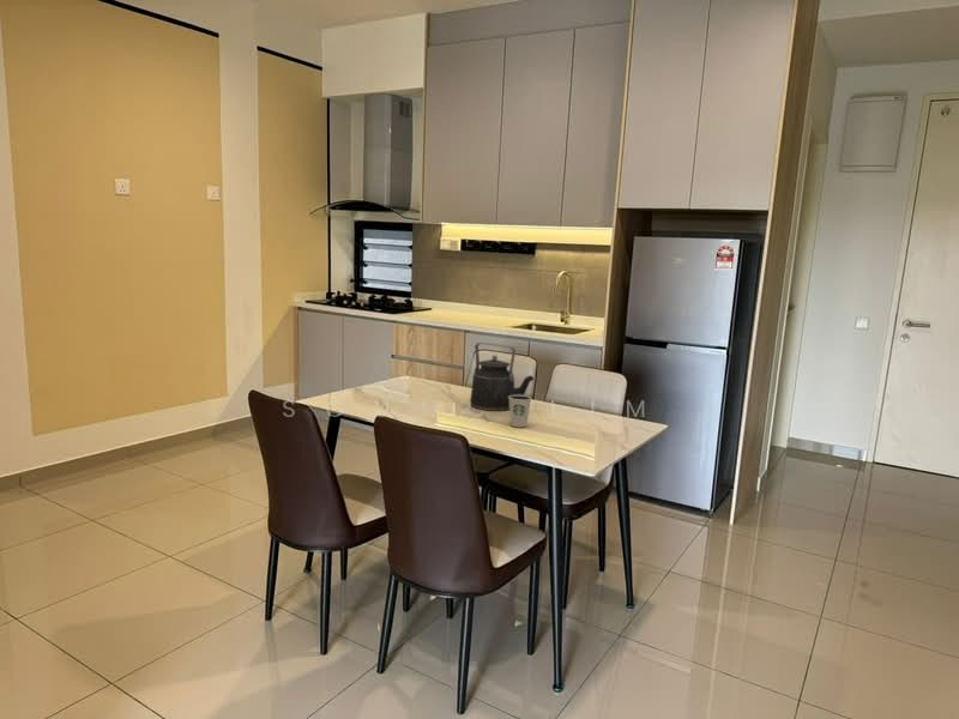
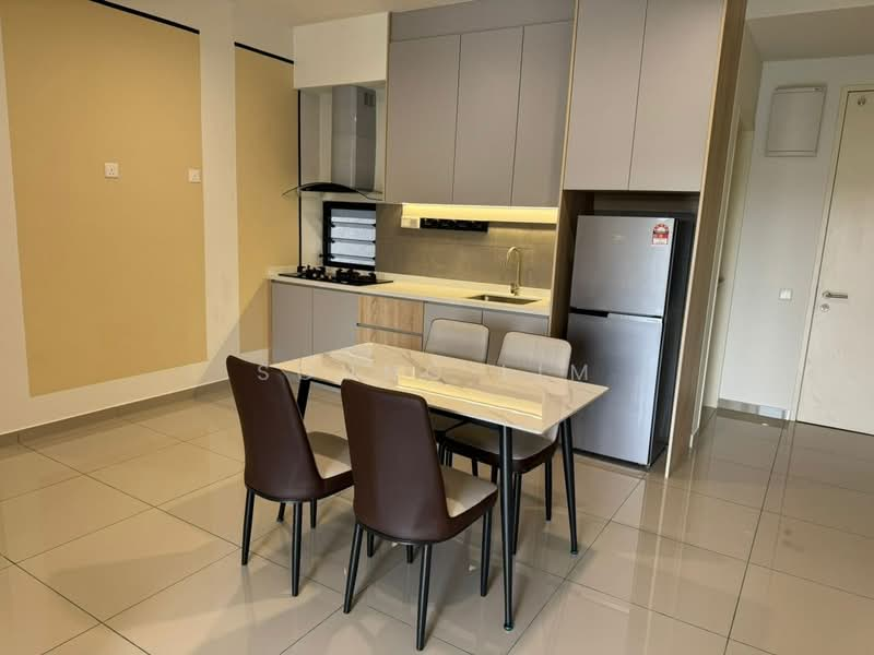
- kettle [469,342,535,412]
- dixie cup [508,394,532,428]
